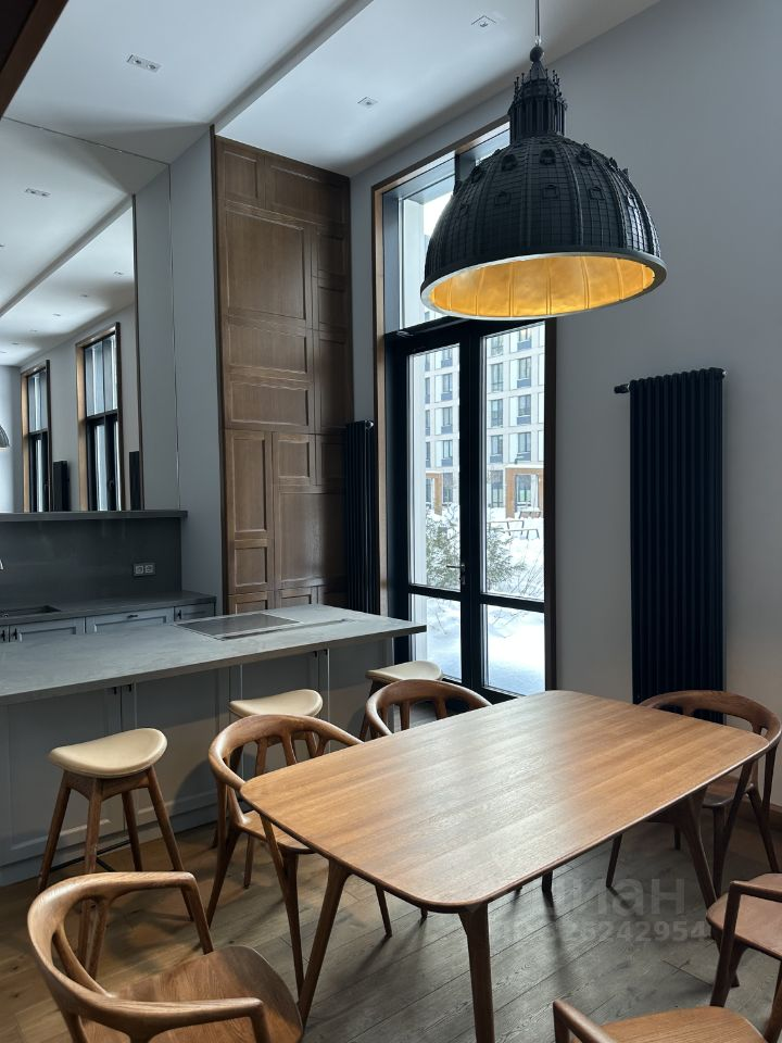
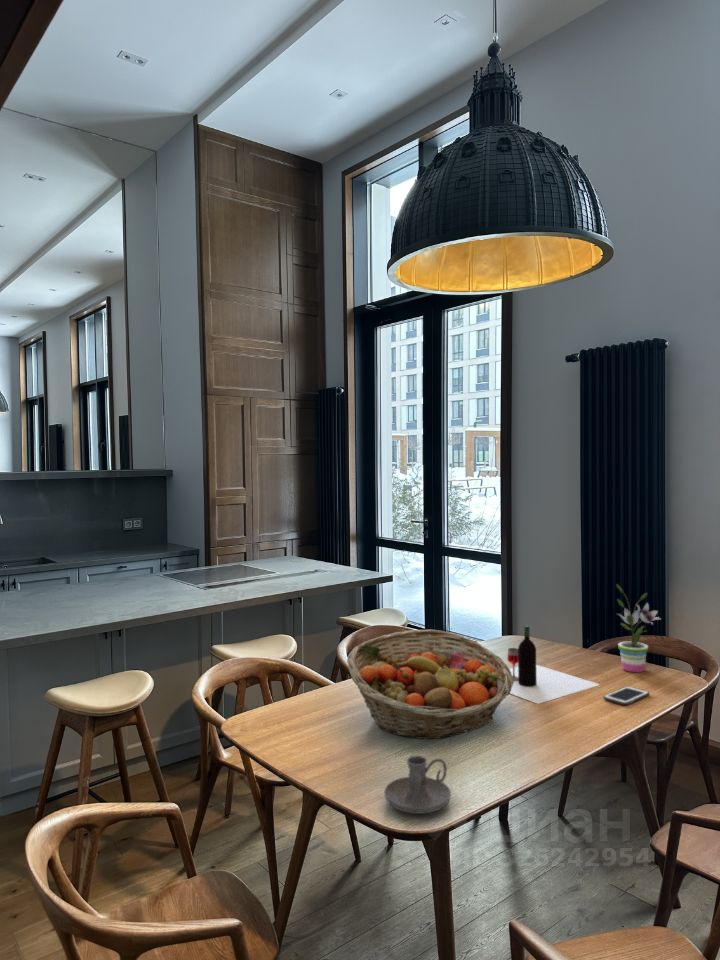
+ cell phone [602,685,650,706]
+ potted plant [615,583,661,673]
+ fruit basket [346,629,514,740]
+ candle holder [383,755,452,815]
+ wine bottle [507,625,601,705]
